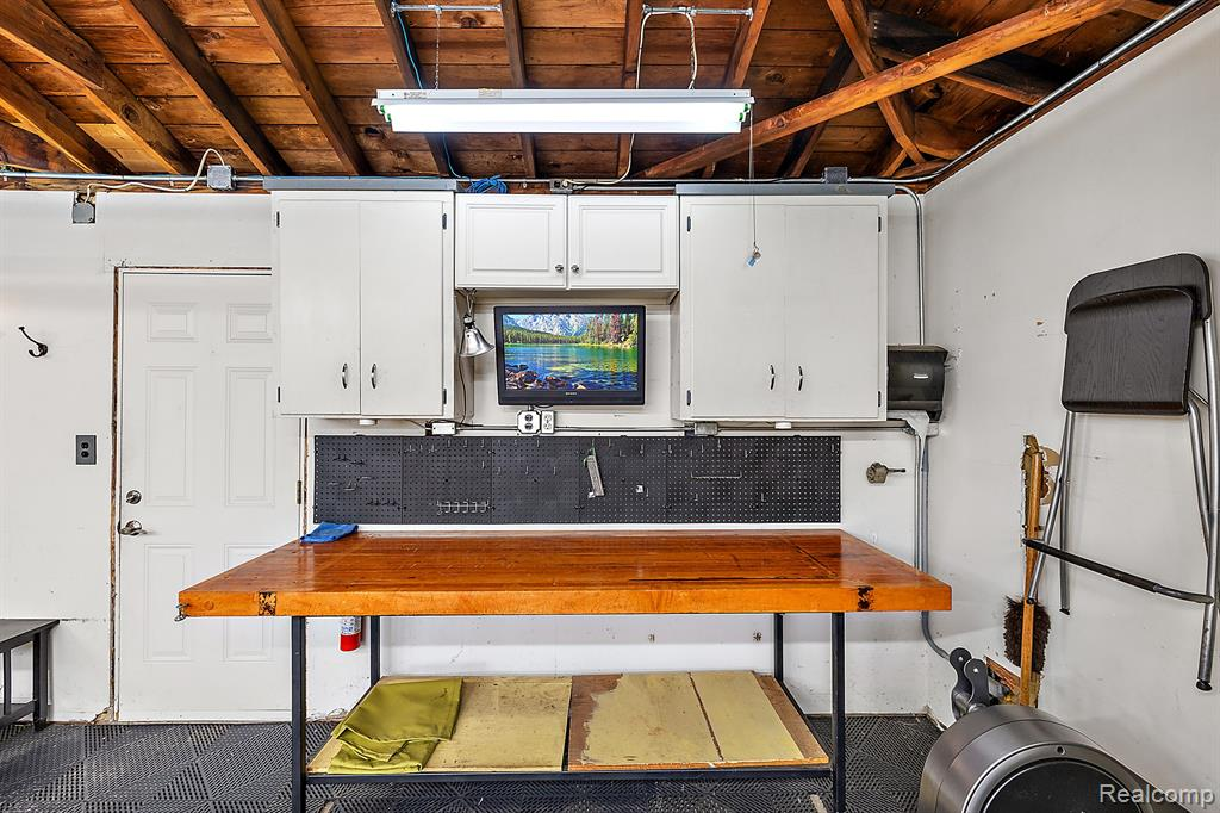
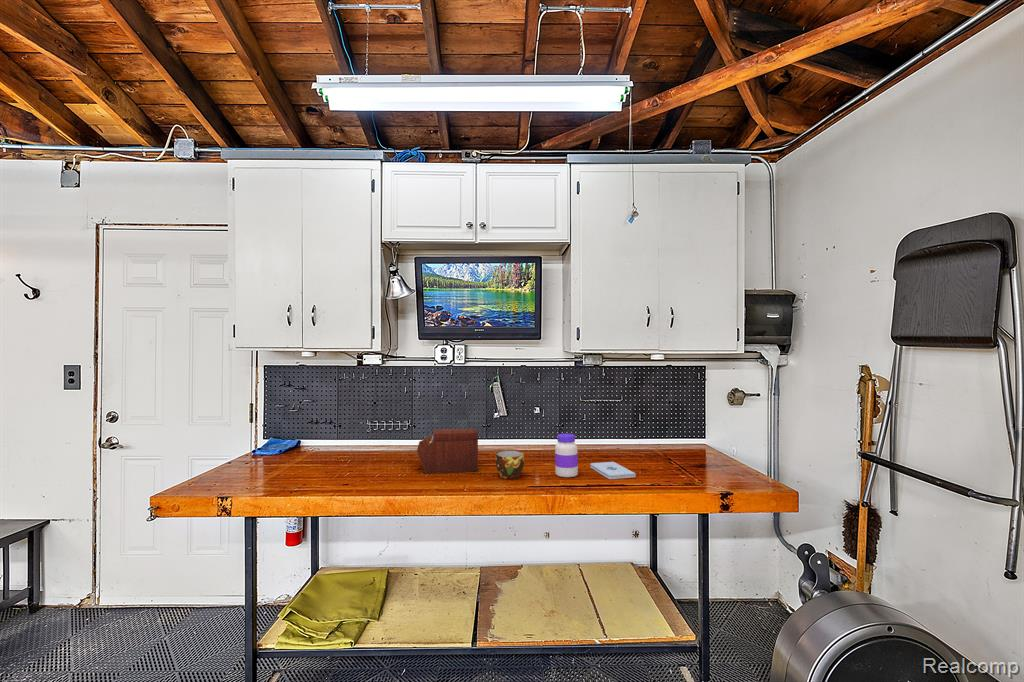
+ sewing box [416,428,479,475]
+ cup [495,450,525,480]
+ jar [554,433,579,478]
+ notepad [589,461,636,480]
